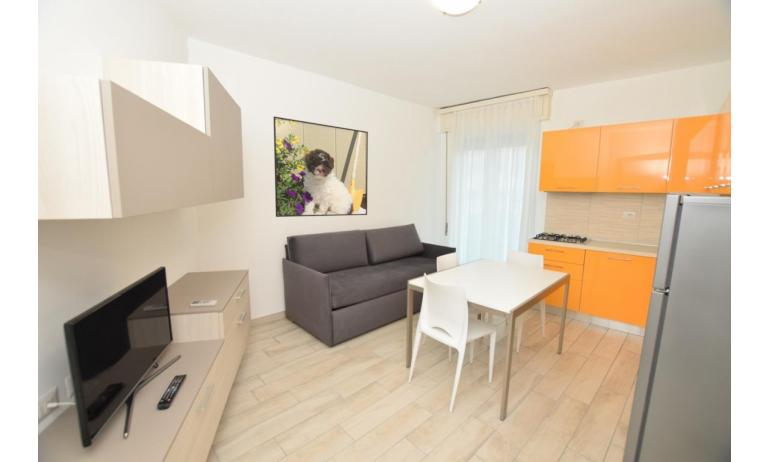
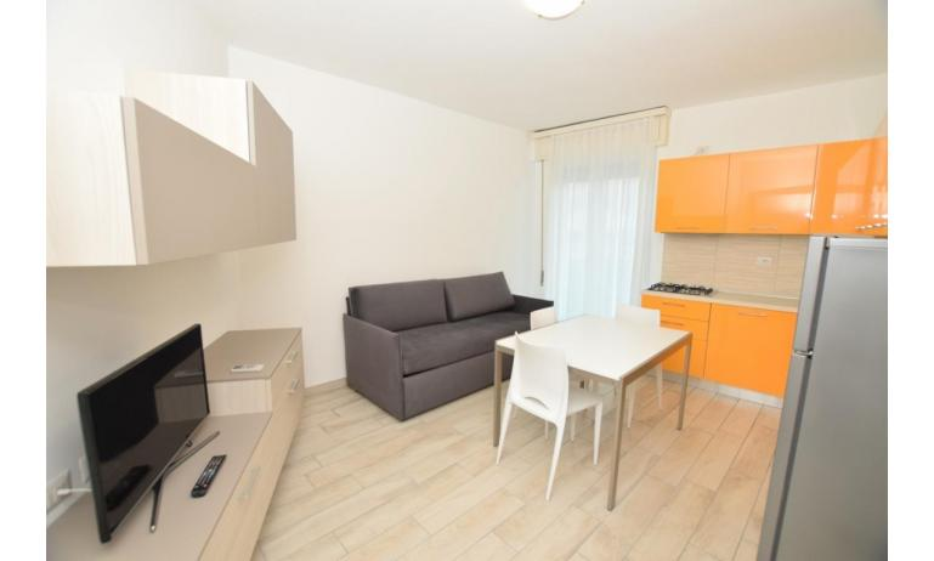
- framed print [272,115,369,218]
